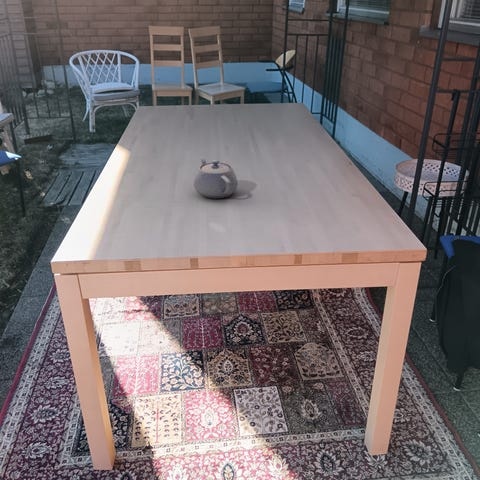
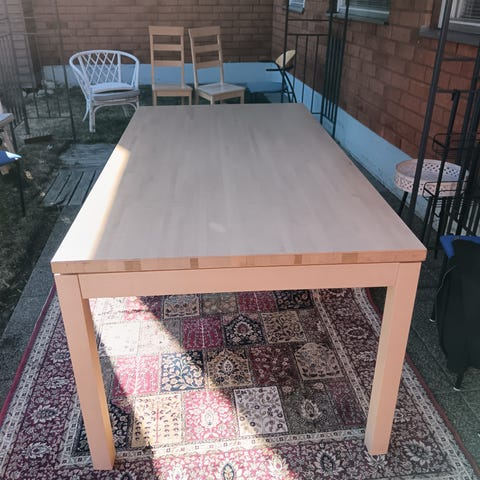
- teapot [193,156,239,200]
